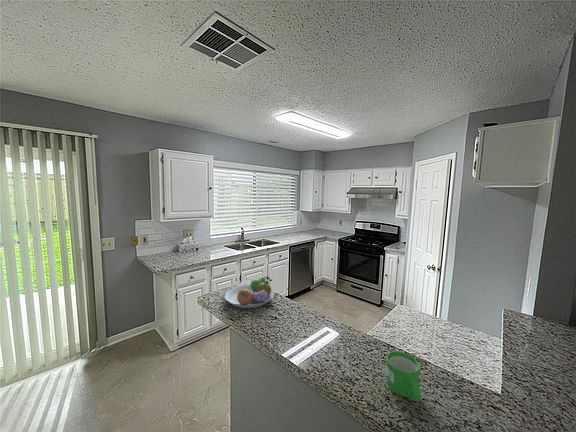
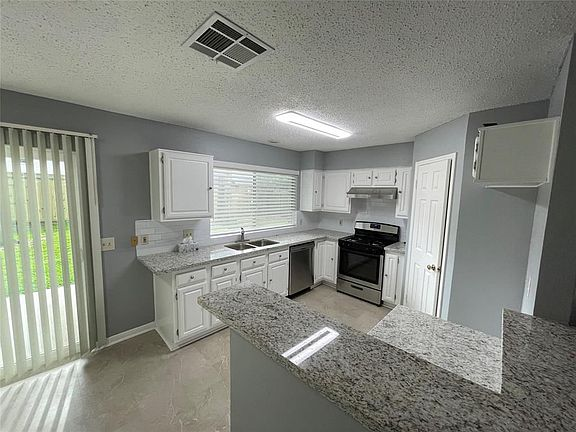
- fruit bowl [224,276,275,309]
- mug [385,350,422,402]
